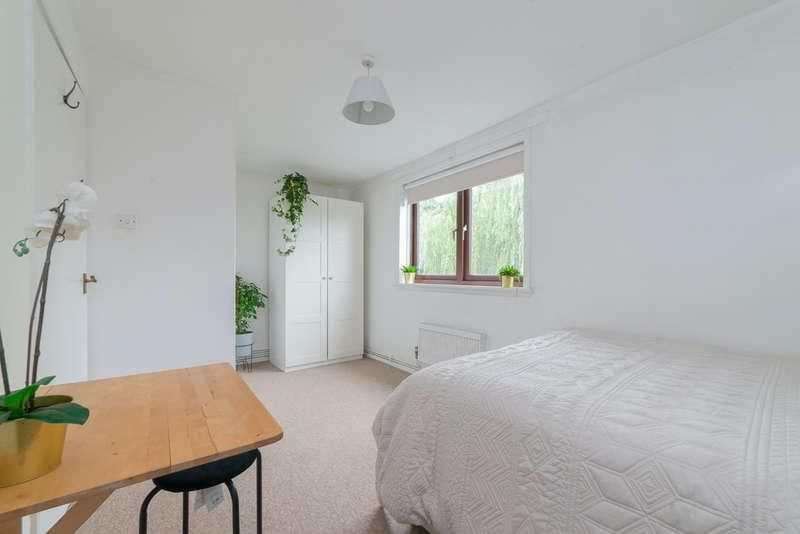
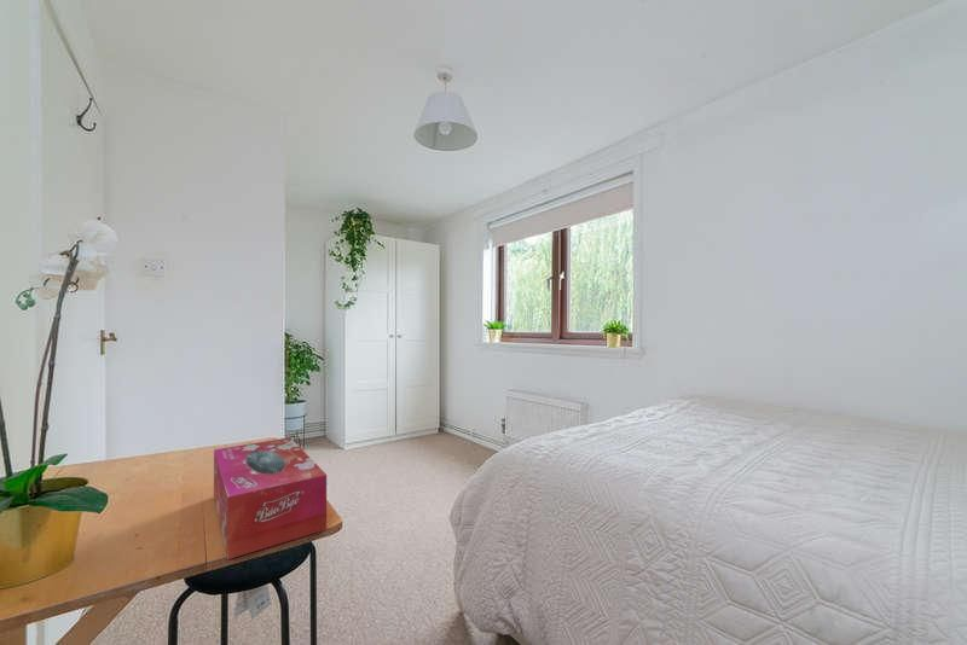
+ tissue box [213,436,328,560]
